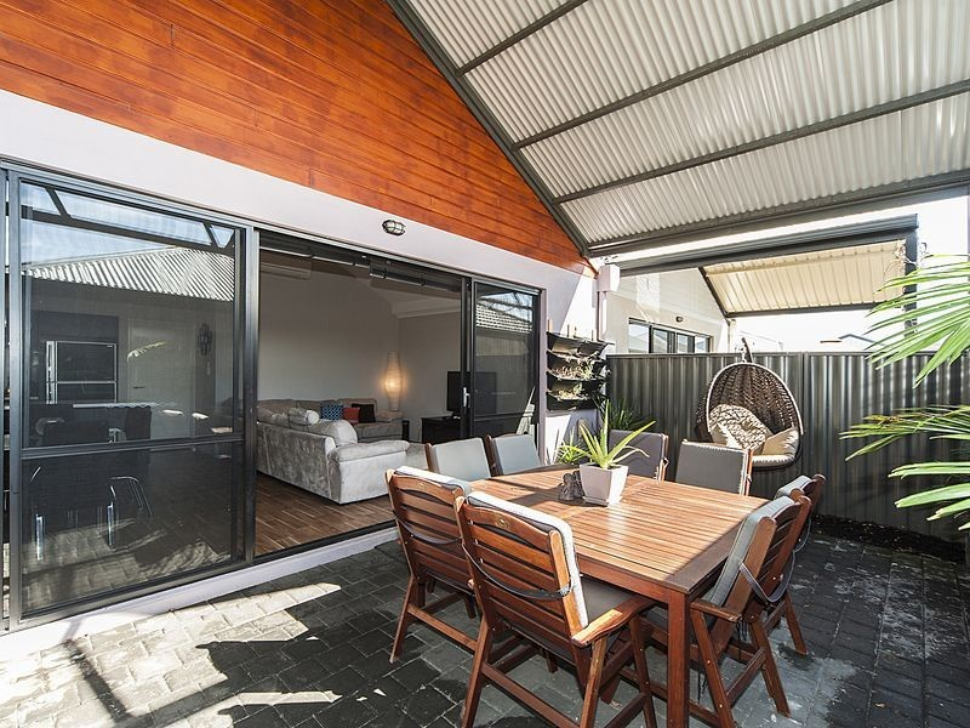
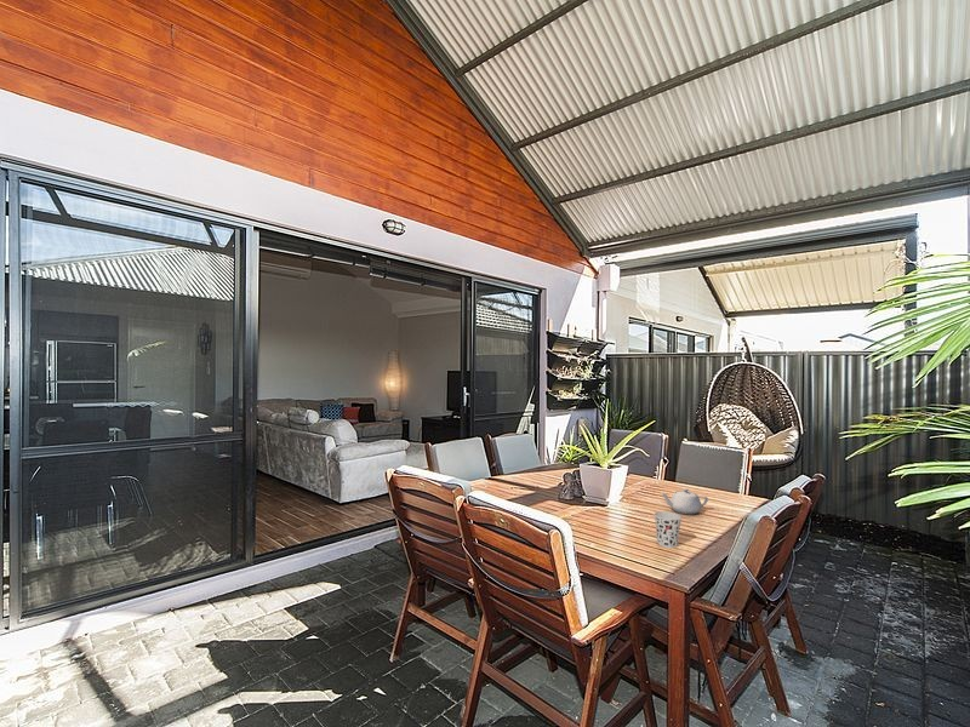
+ cup [654,510,683,549]
+ teapot [660,487,709,516]
